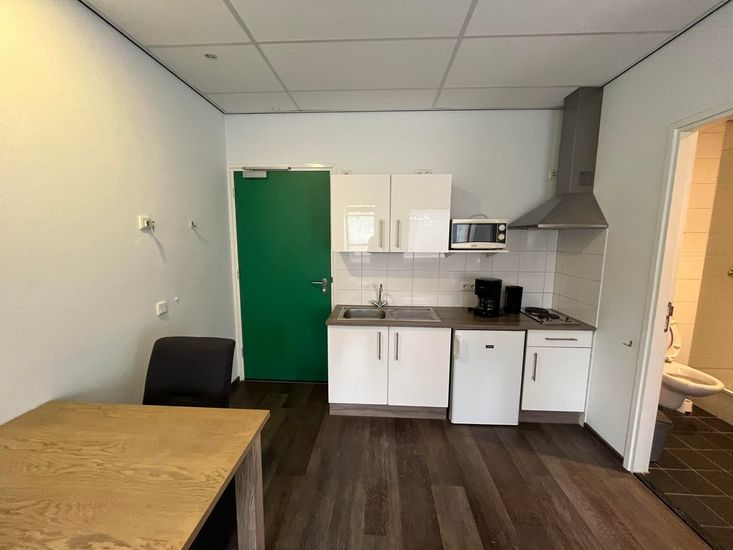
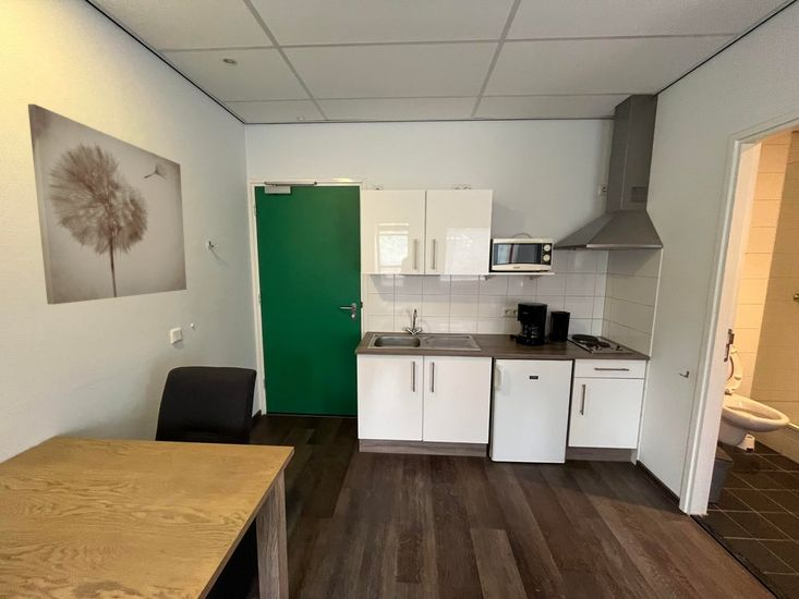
+ wall art [27,103,187,305]
